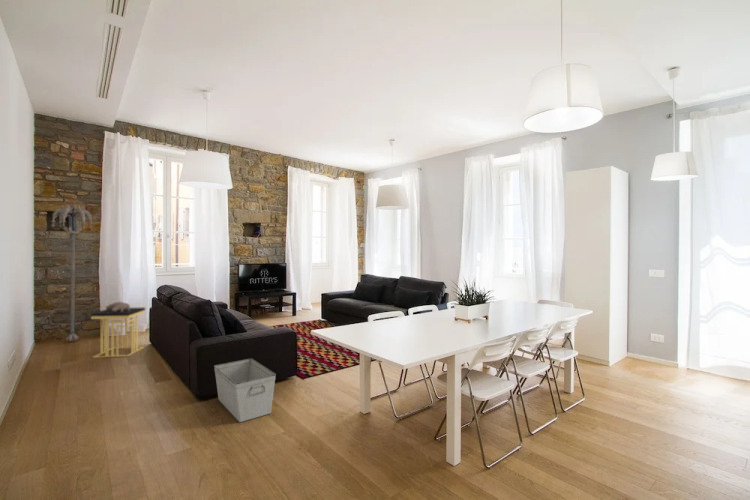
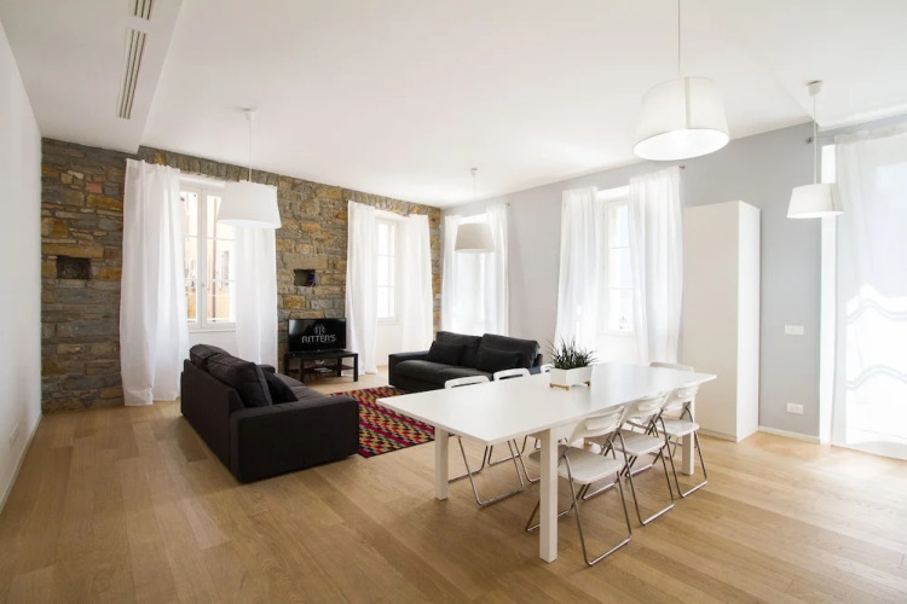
- storage bin [213,358,277,423]
- floor lamp [50,204,94,342]
- side table [90,301,146,359]
